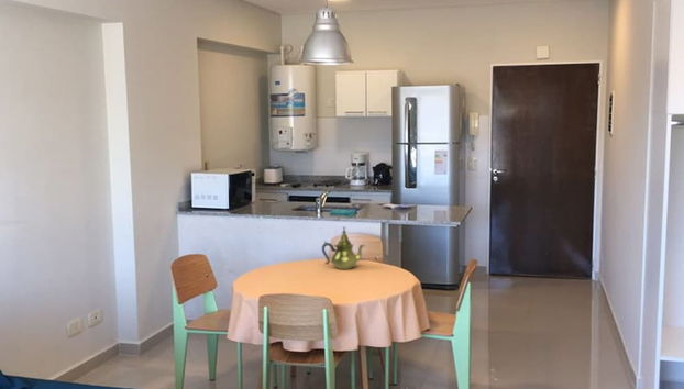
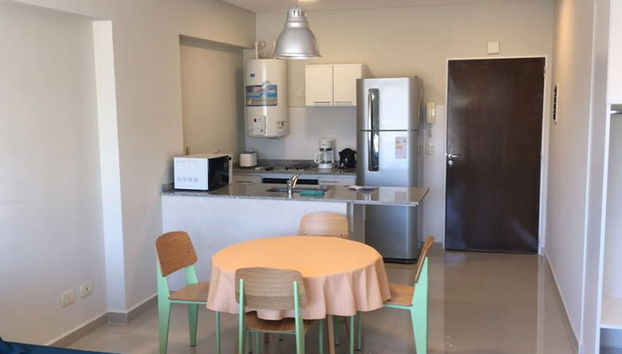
- teapot [321,226,365,270]
